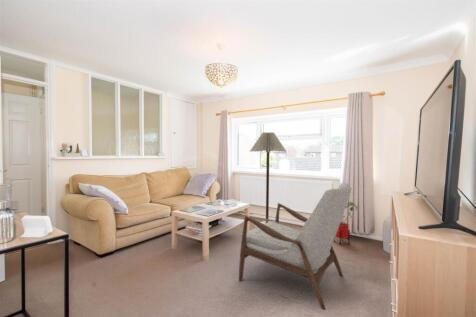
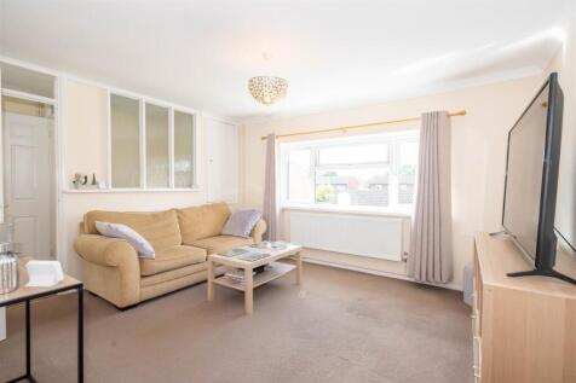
- floor lamp [248,131,288,228]
- house plant [333,201,360,246]
- armchair [238,182,352,311]
